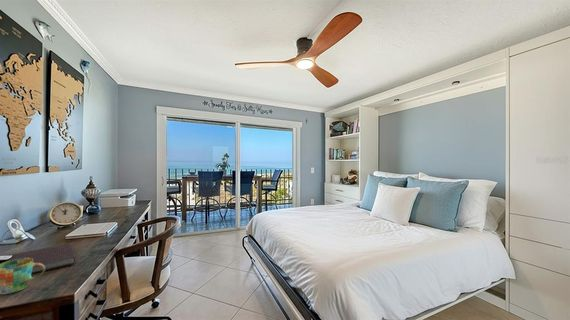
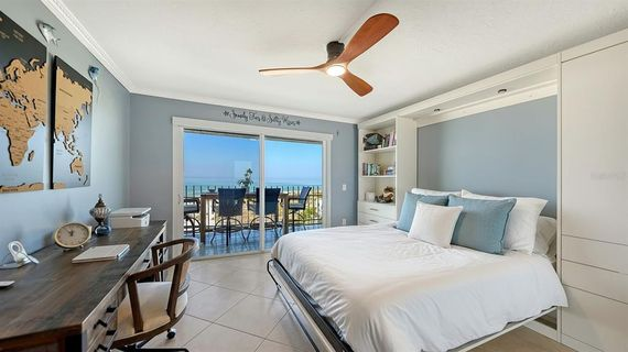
- notebook [10,242,77,275]
- mug [0,258,45,295]
